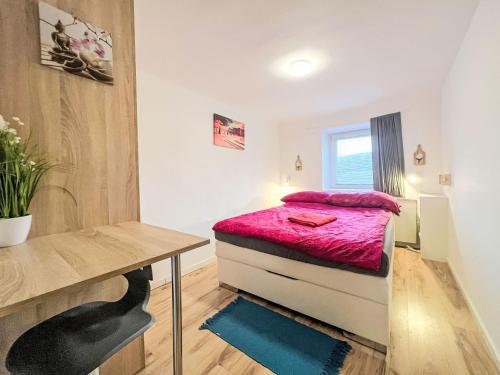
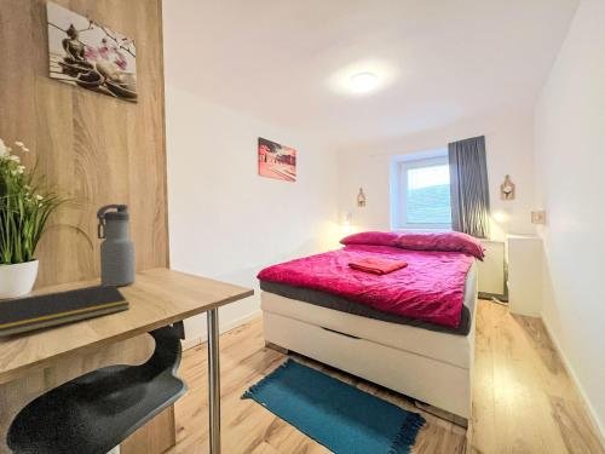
+ water bottle [96,203,137,288]
+ notepad [0,285,131,339]
